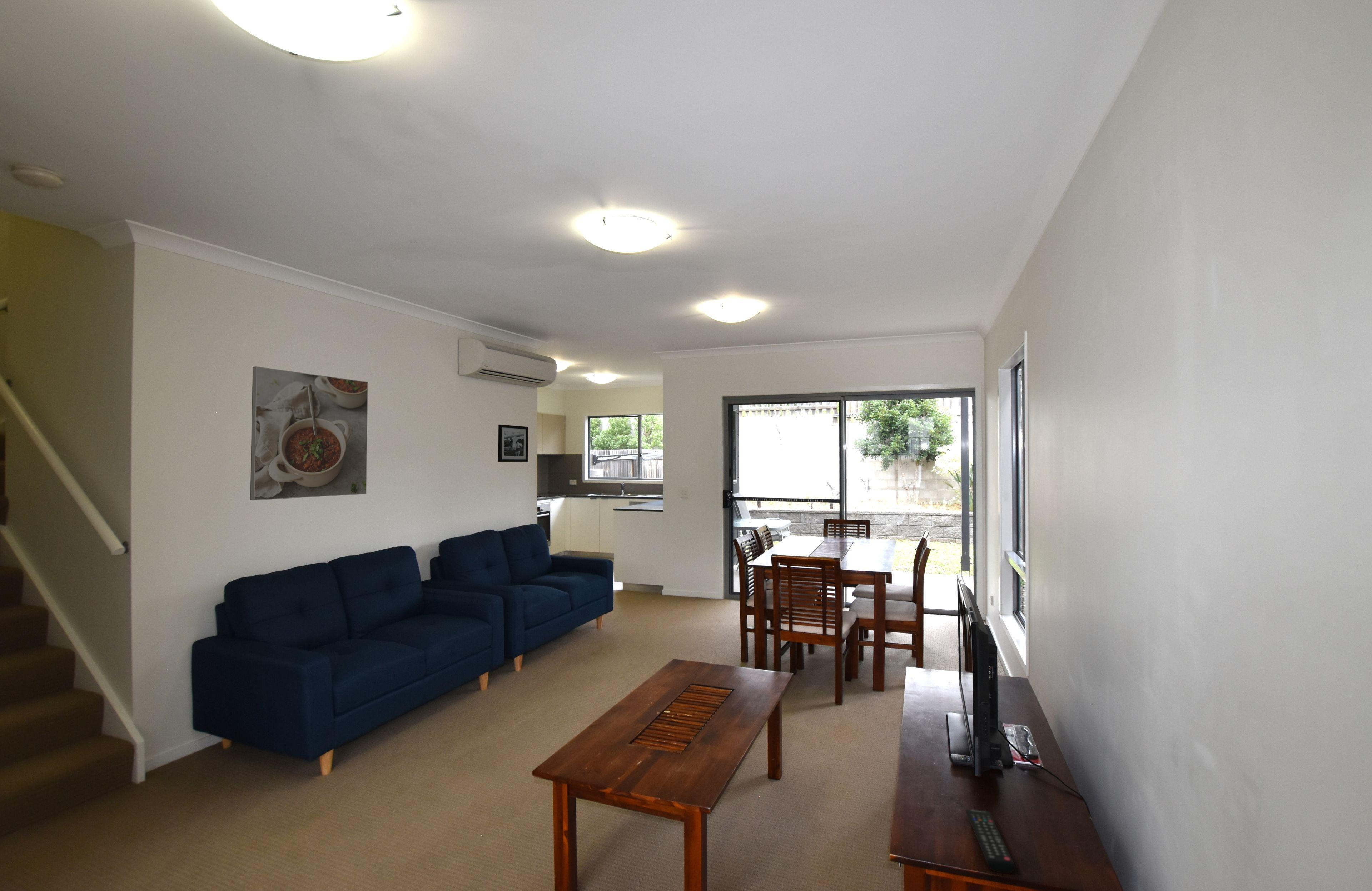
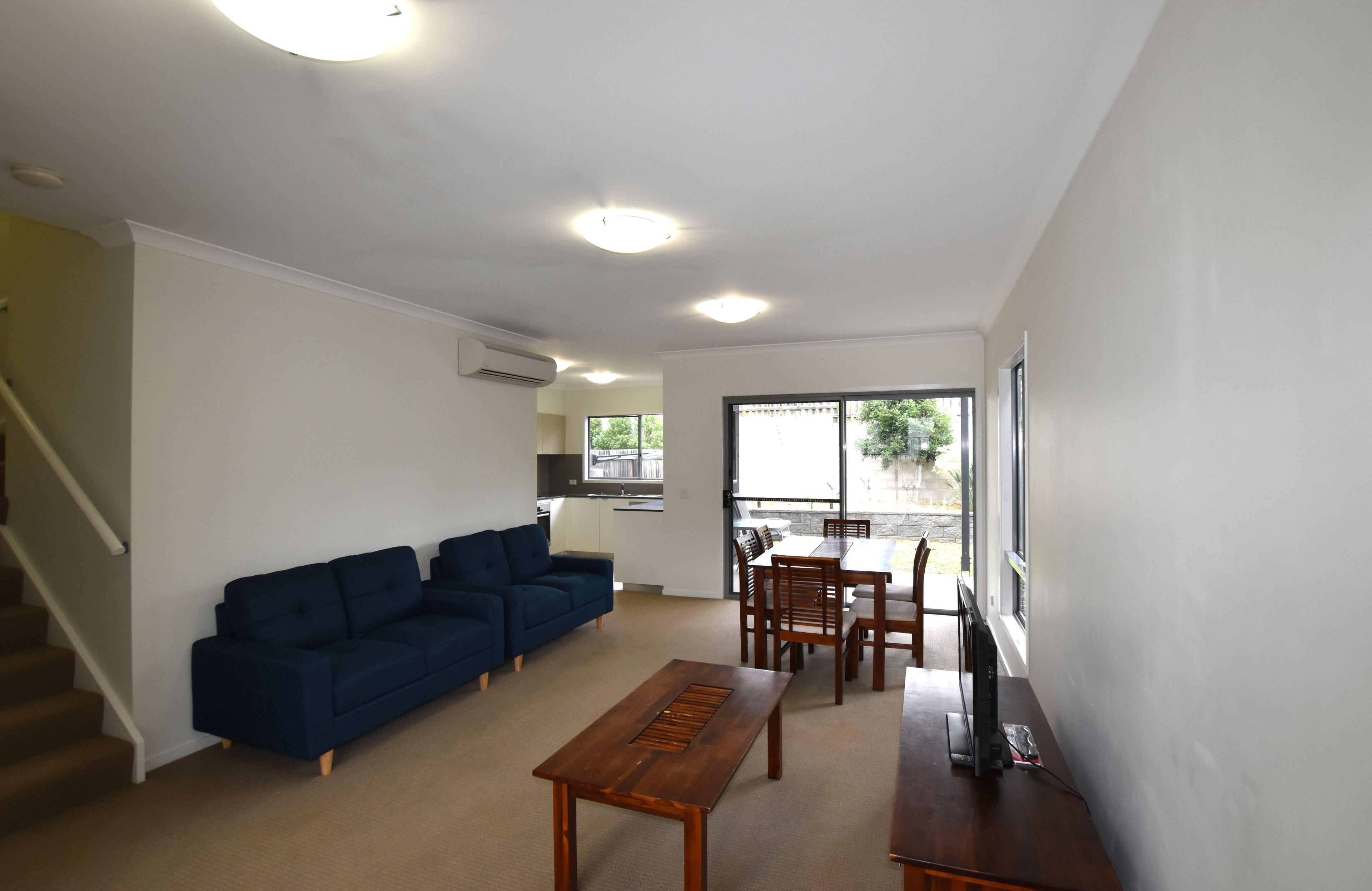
- picture frame [498,424,528,462]
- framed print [250,366,368,501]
- remote control [965,809,1015,874]
